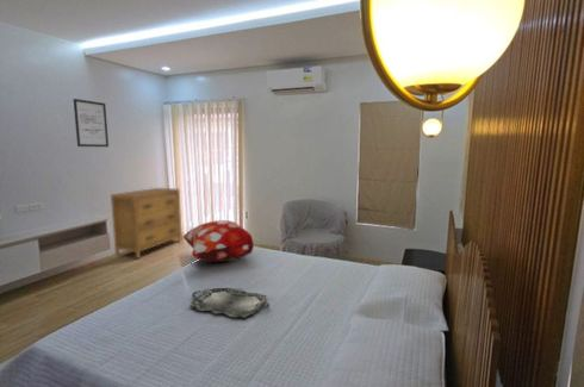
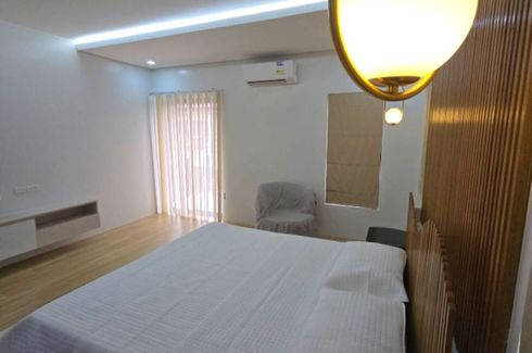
- decorative pillow [182,219,255,263]
- serving tray [190,287,271,319]
- dresser [110,187,184,260]
- wall art [73,98,110,148]
